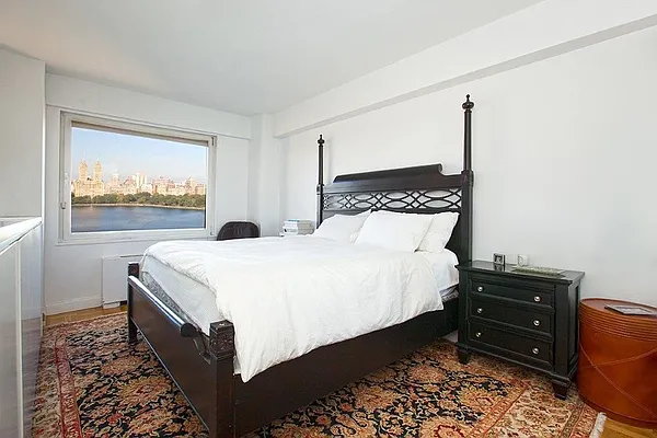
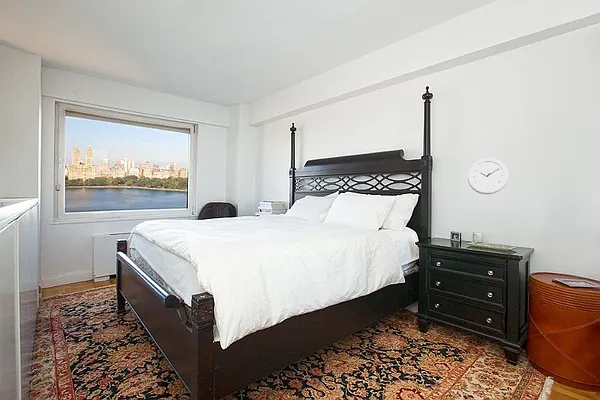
+ wall clock [467,157,510,195]
